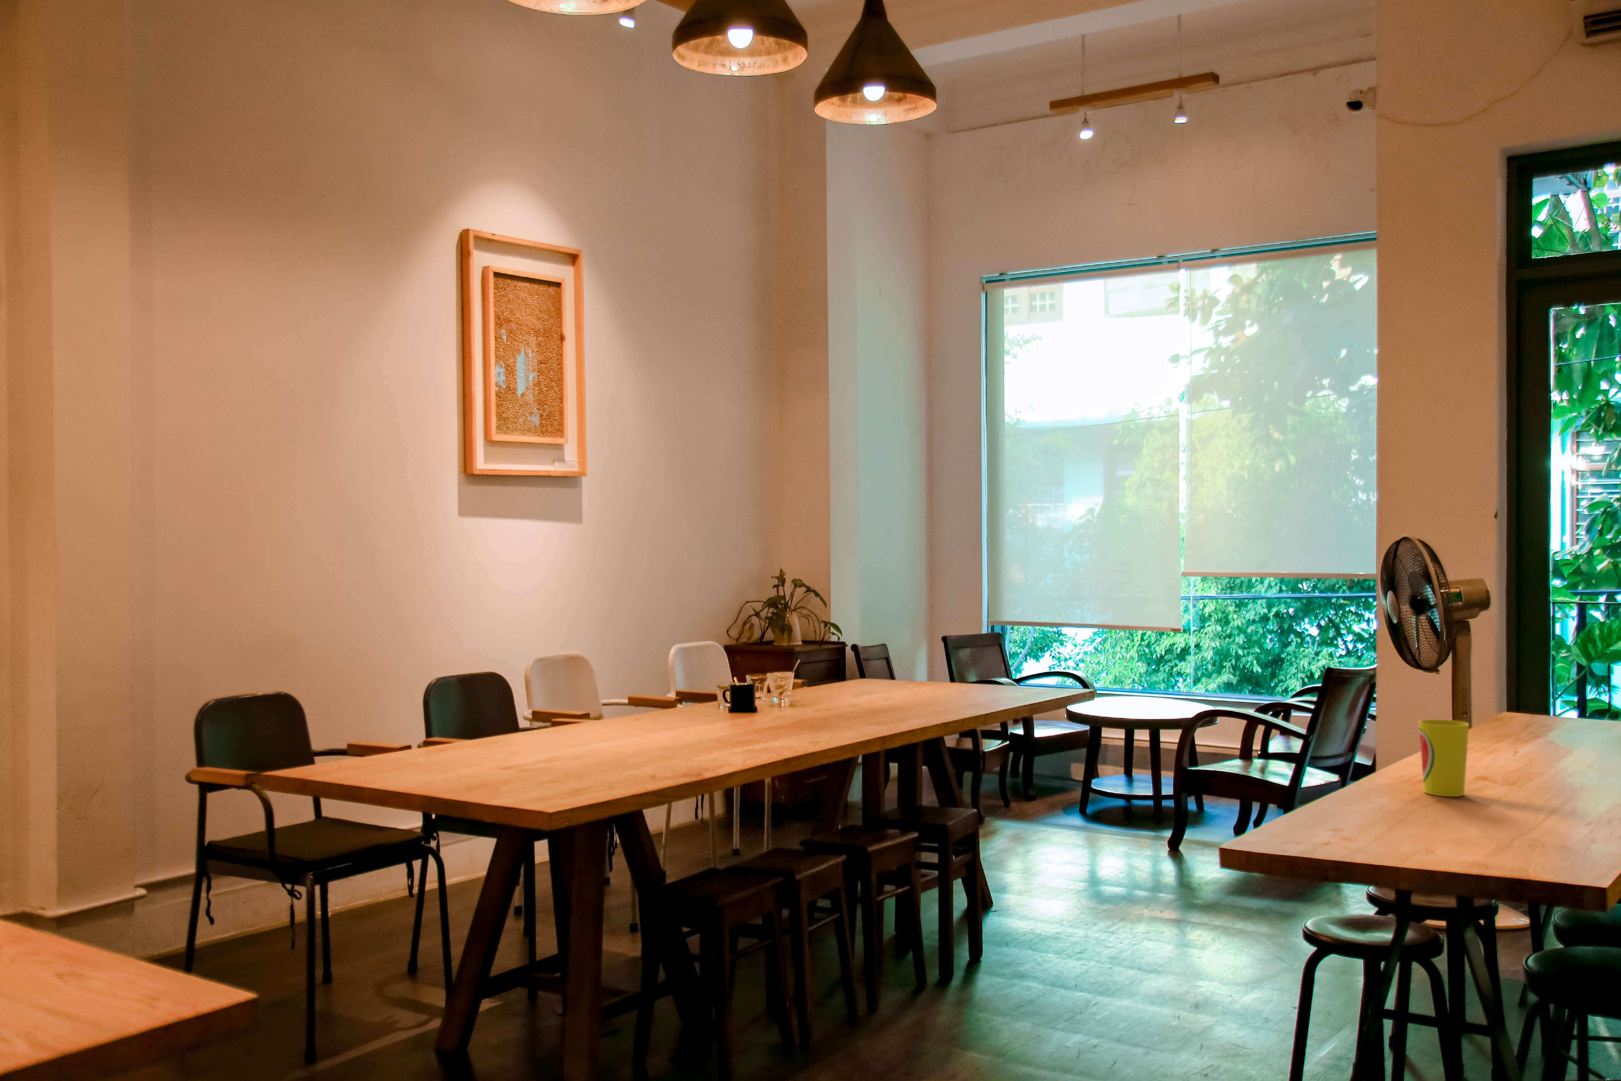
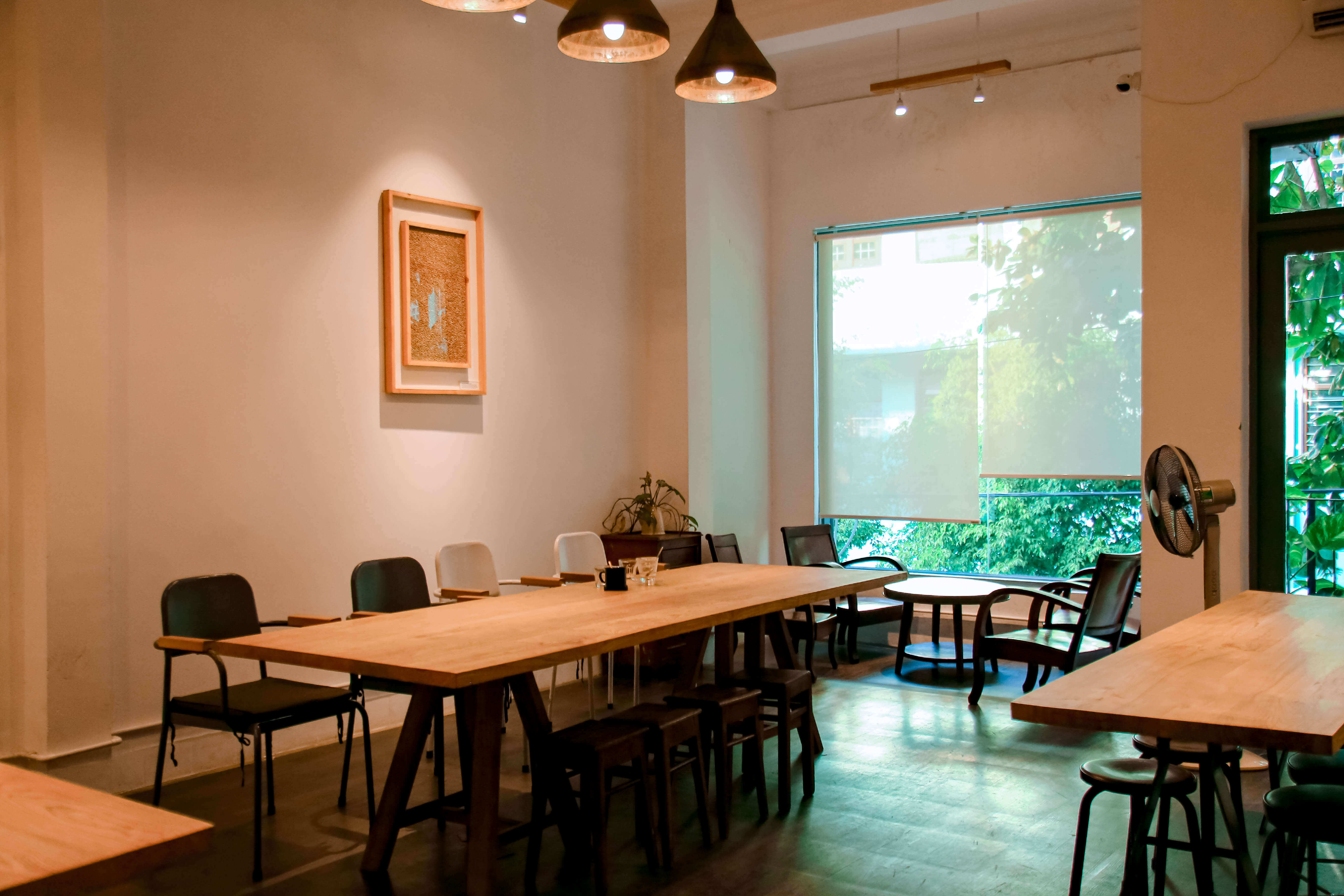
- cup [1418,719,1469,796]
